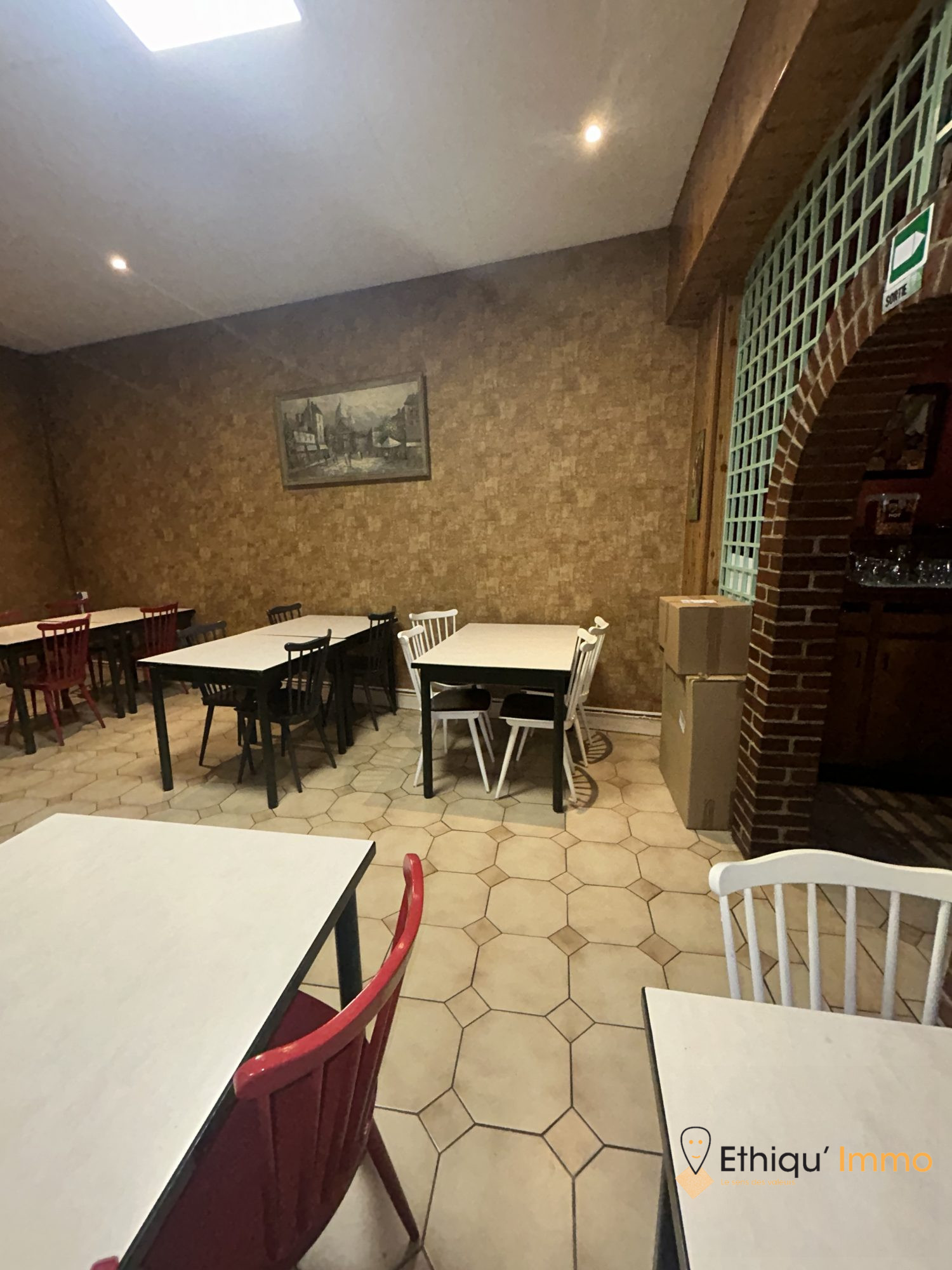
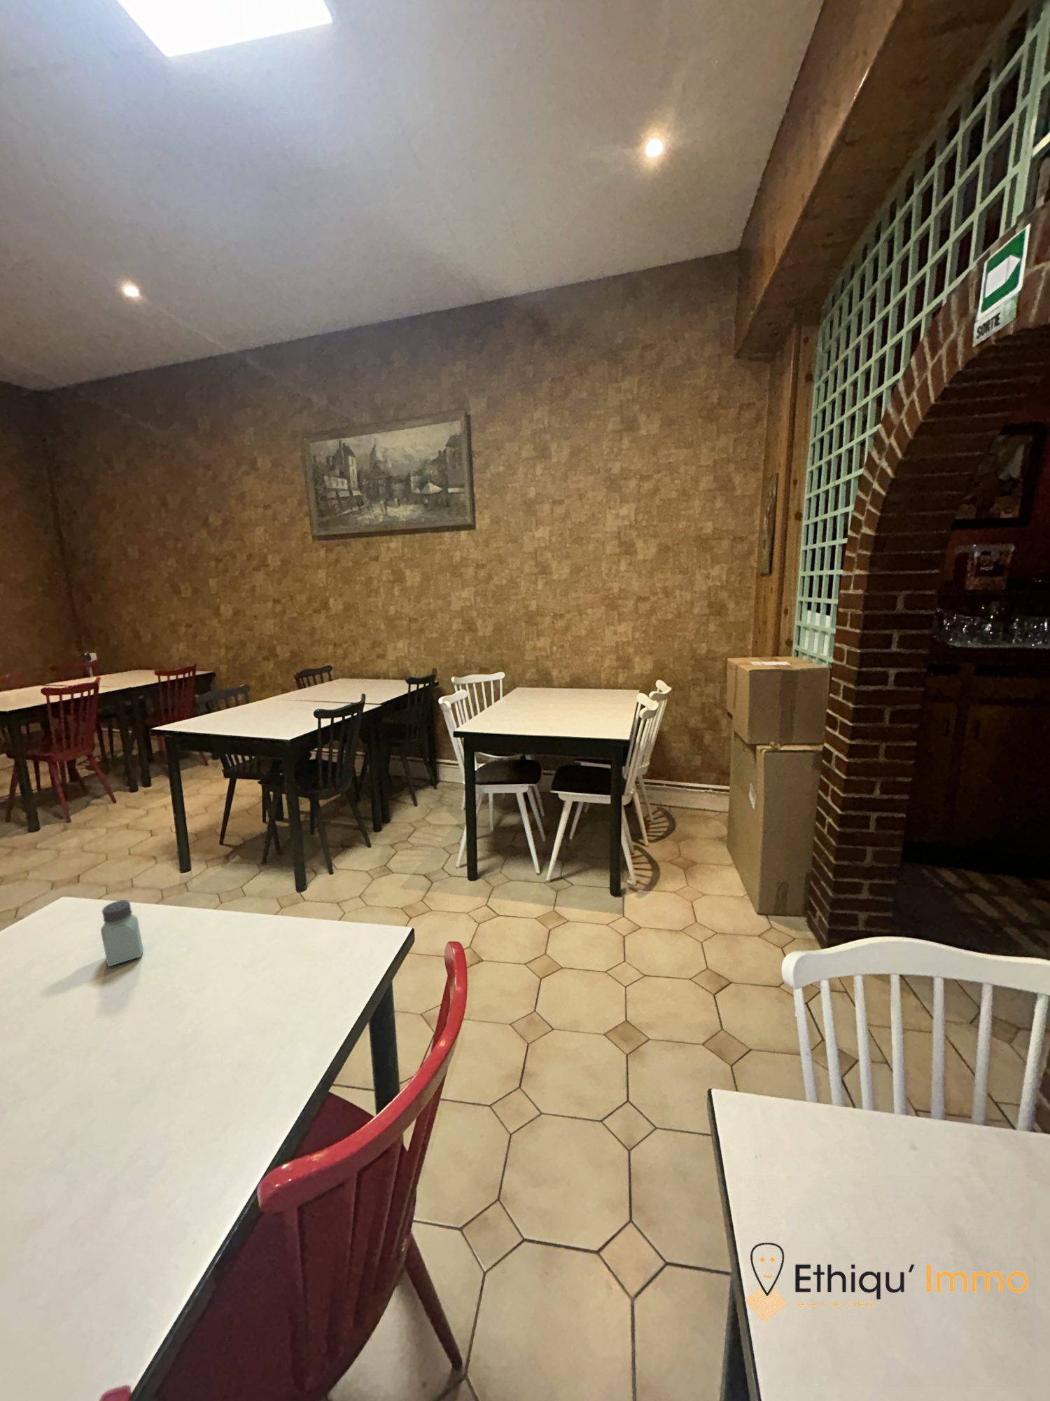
+ saltshaker [100,899,143,967]
